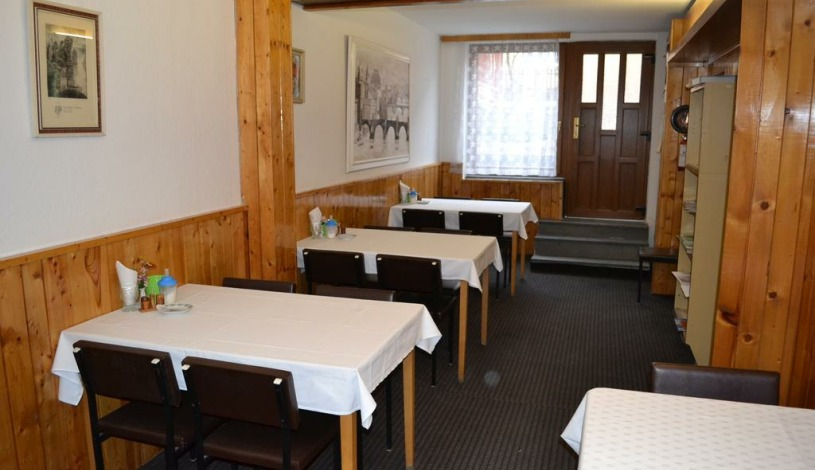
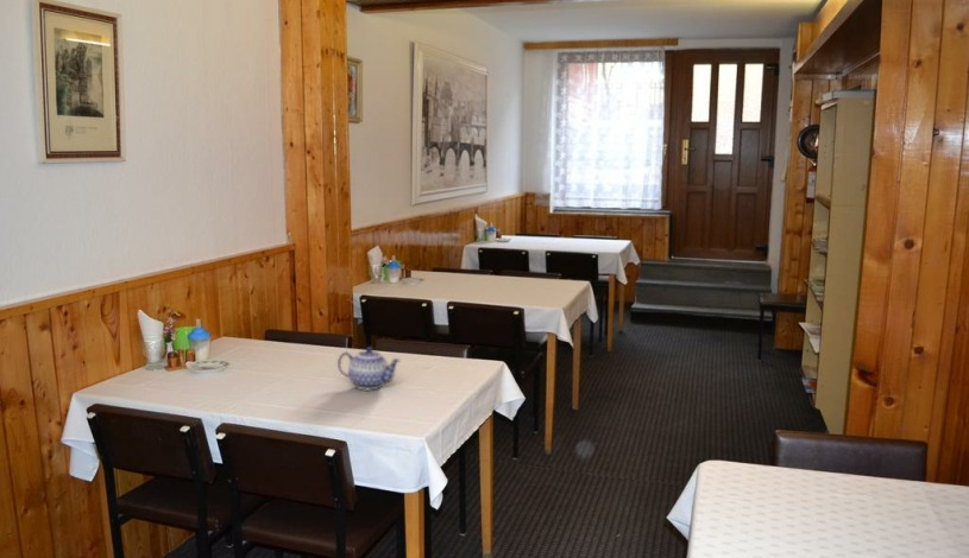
+ teapot [336,345,402,391]
